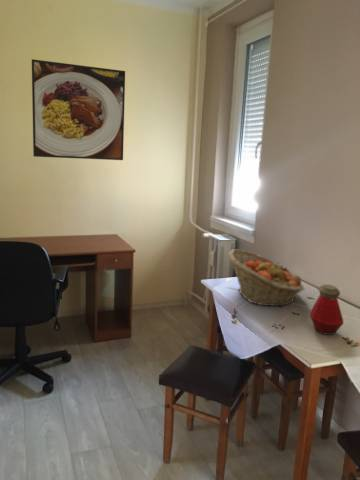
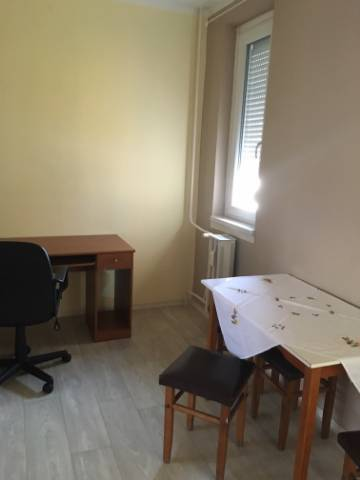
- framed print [31,58,126,161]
- fruit basket [227,248,305,307]
- bottle [309,283,345,336]
